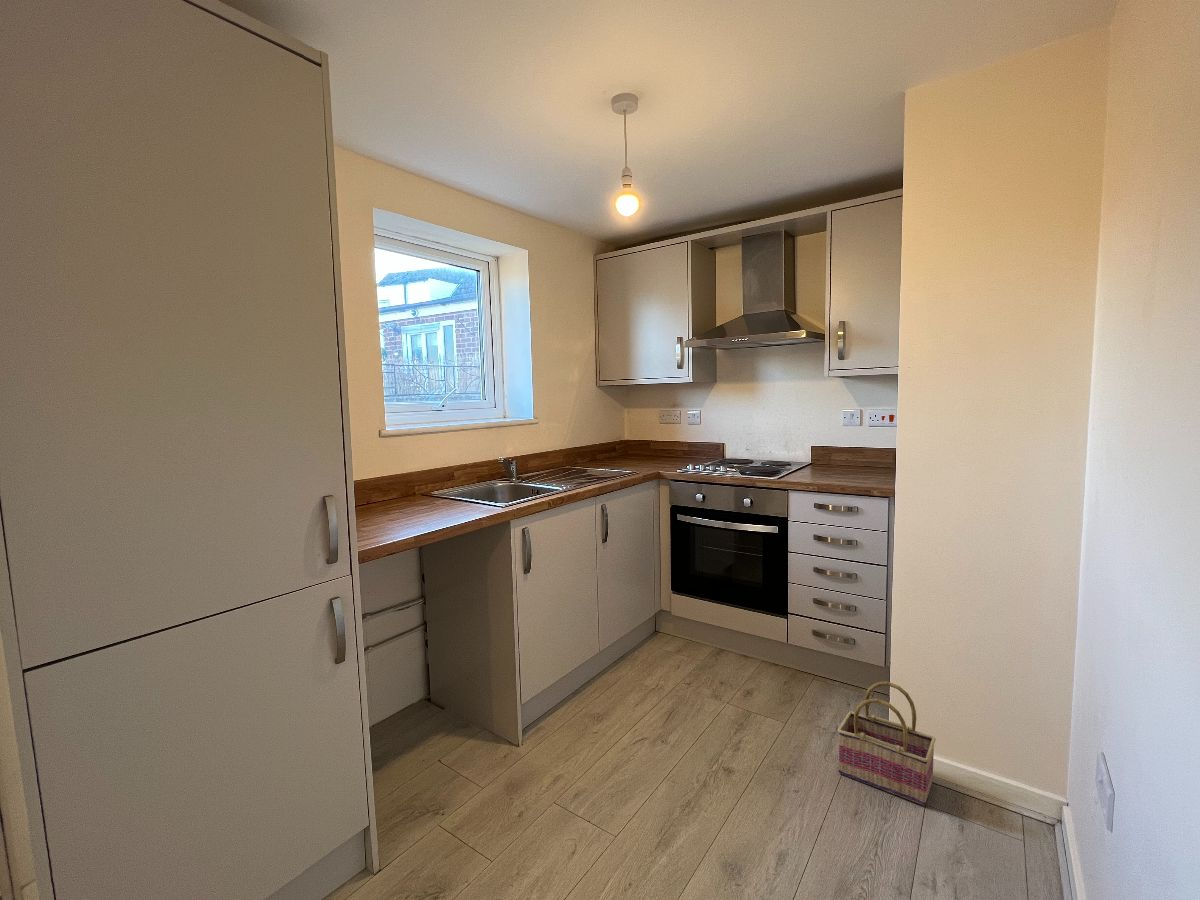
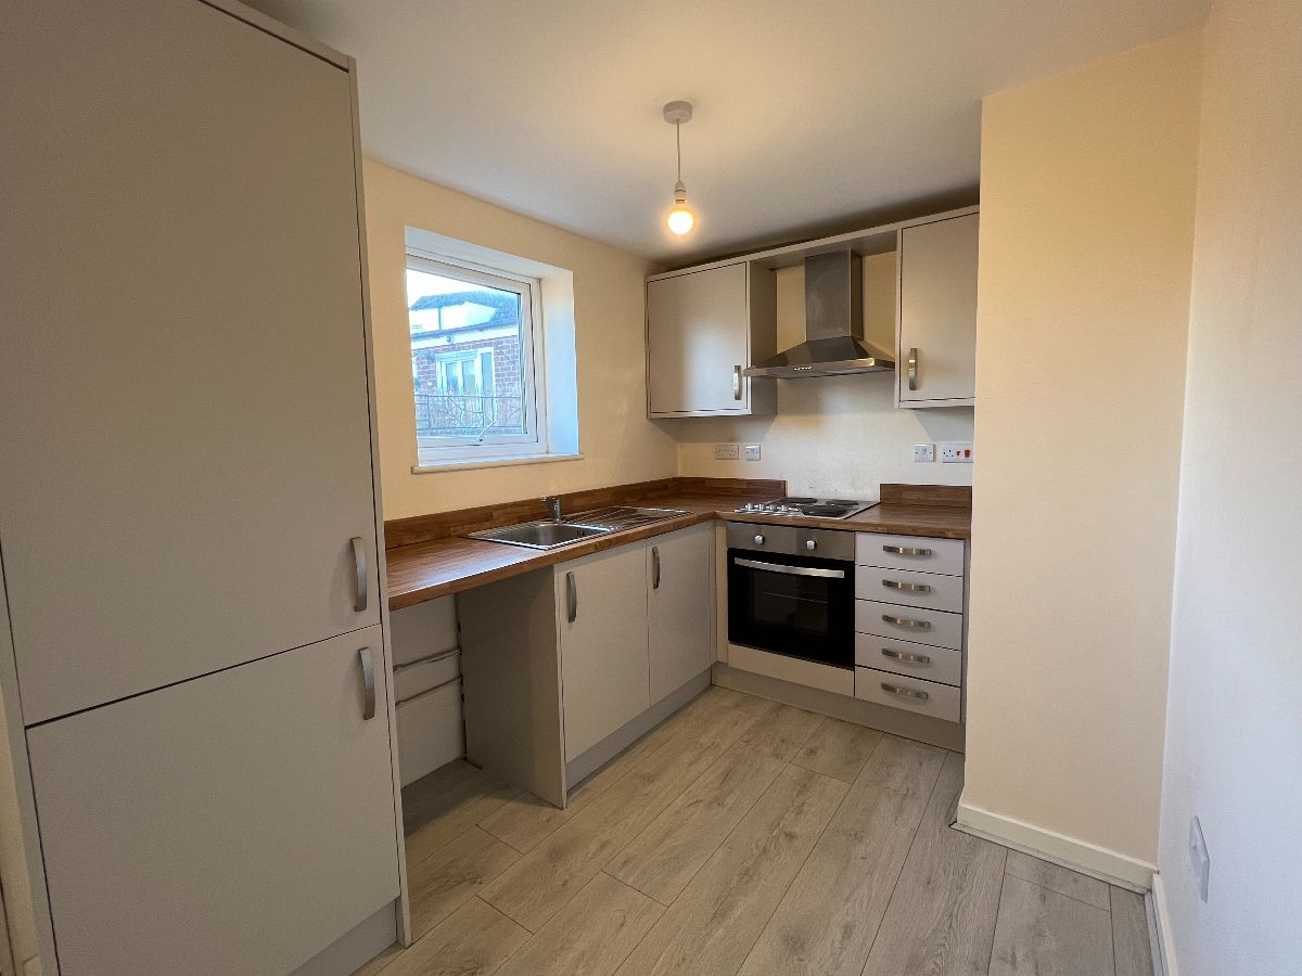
- basket [837,680,937,806]
